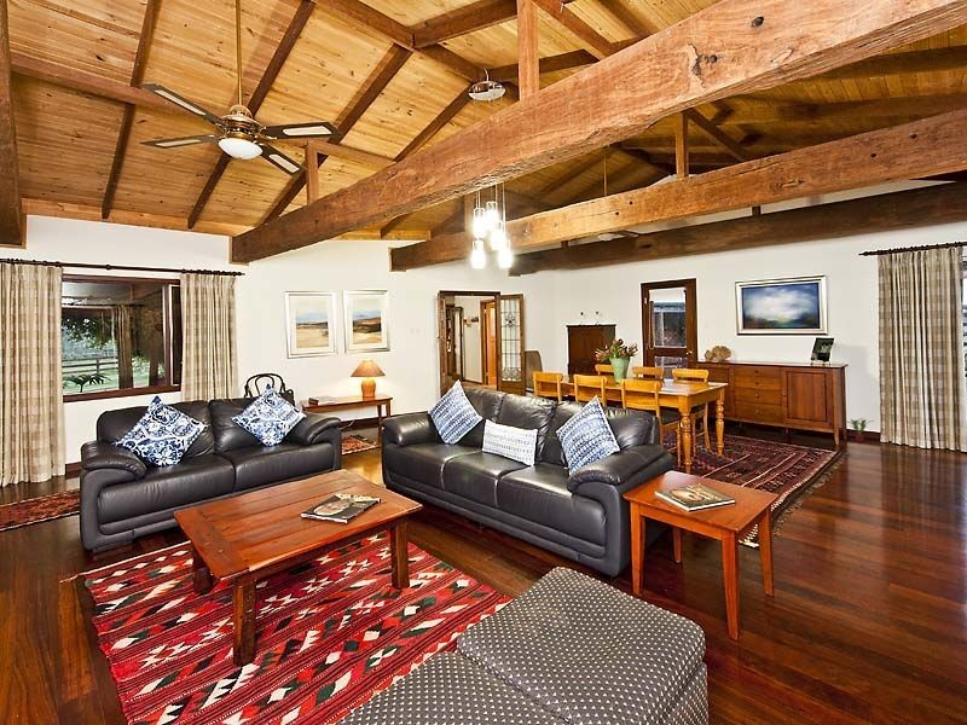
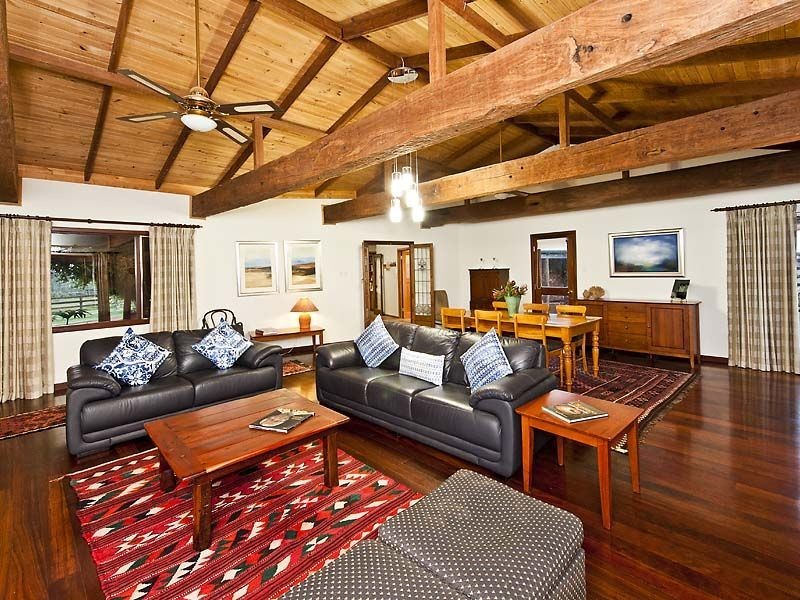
- potted plant [844,417,874,443]
